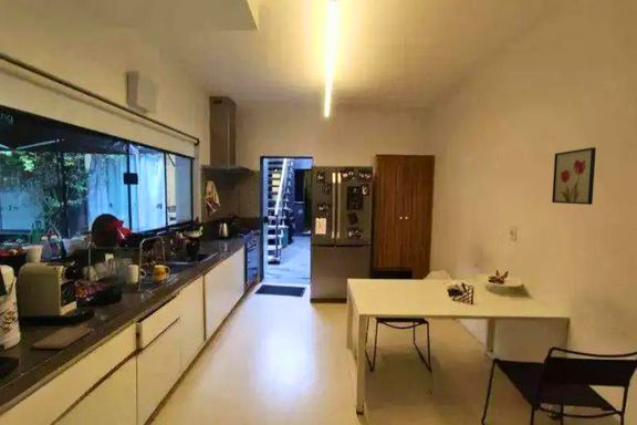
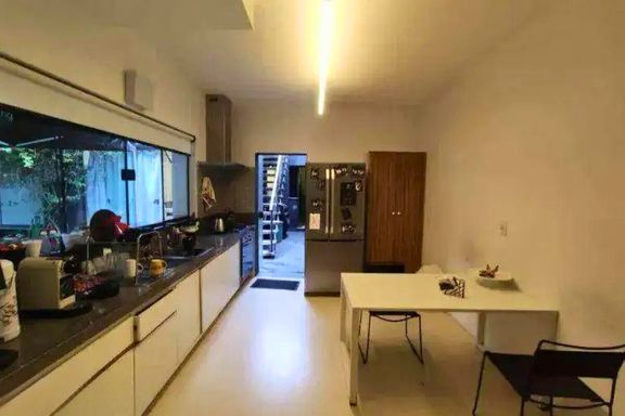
- chopping board [32,322,92,350]
- wall art [551,146,597,206]
